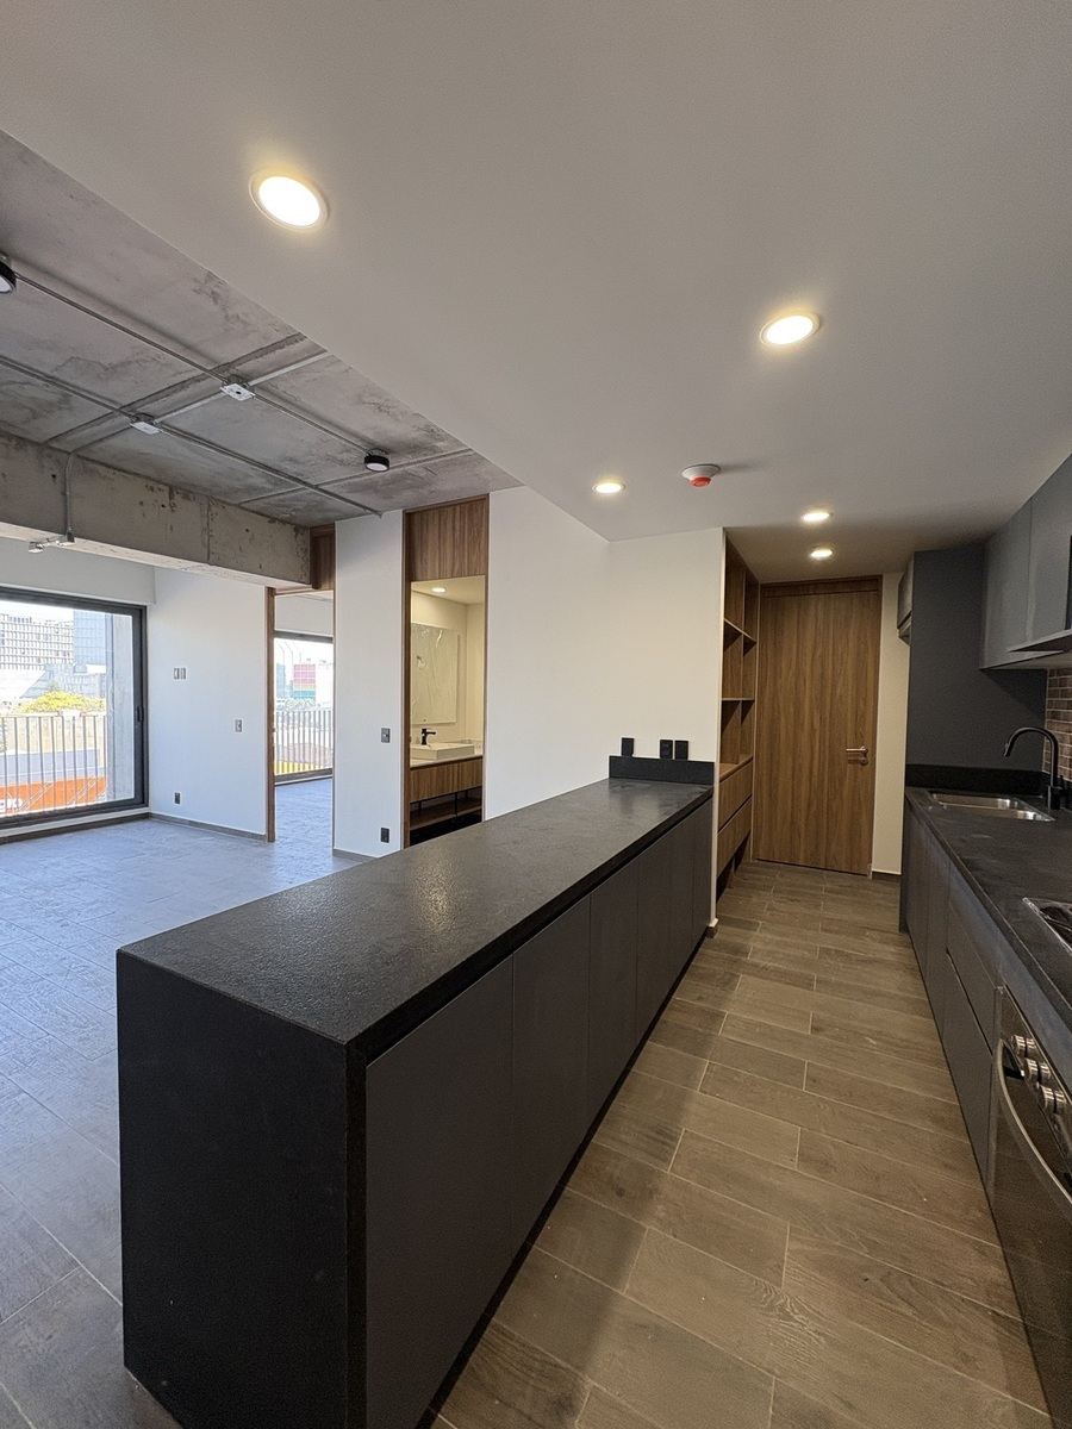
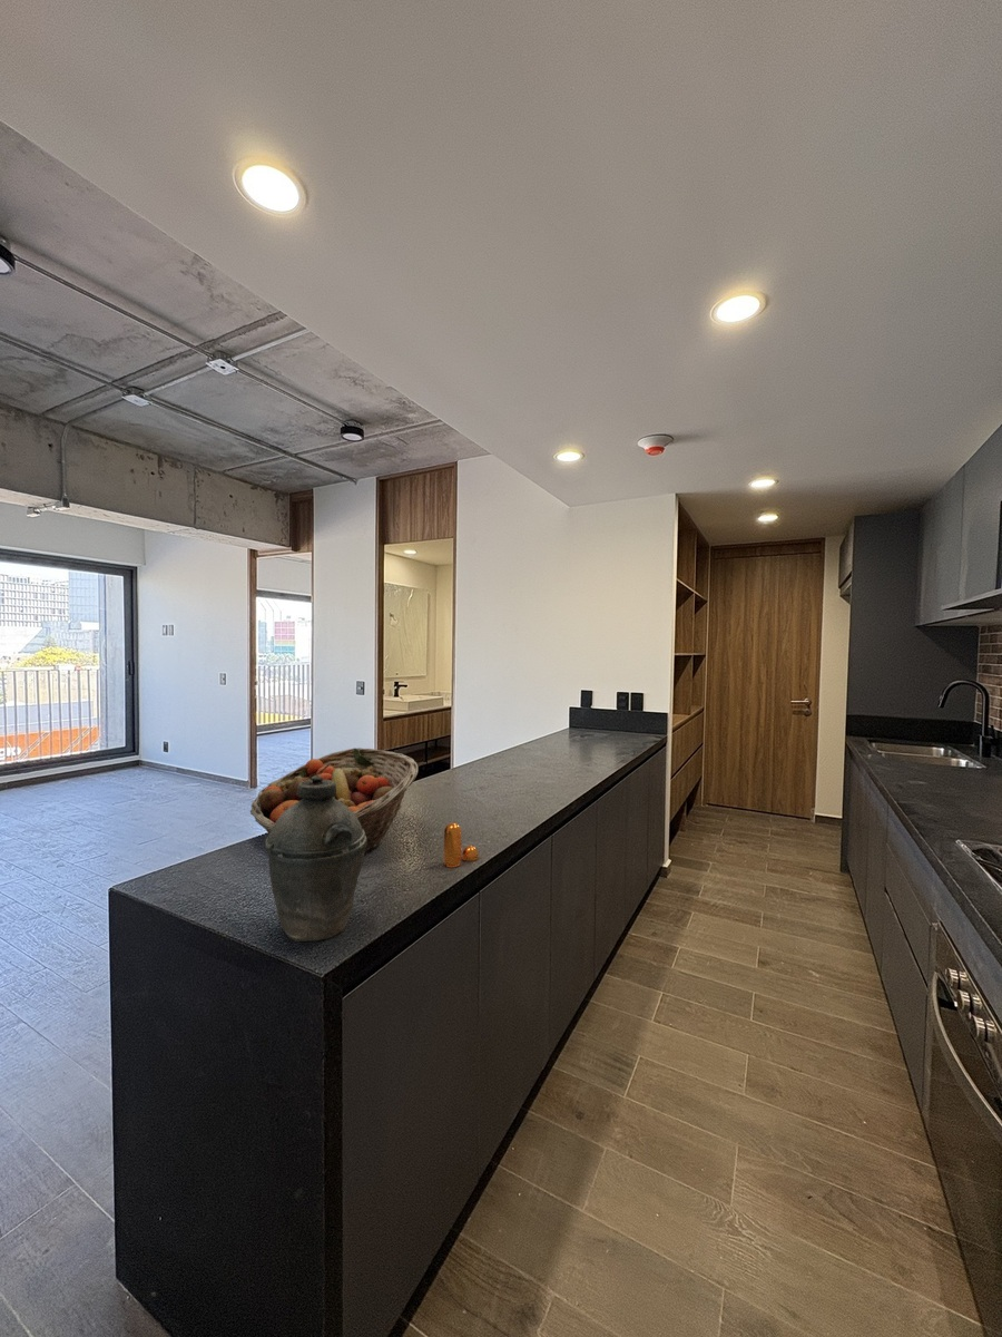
+ kettle [263,775,367,943]
+ pepper shaker [442,821,480,868]
+ fruit basket [249,746,419,857]
